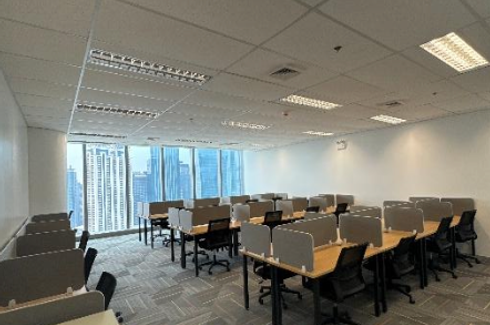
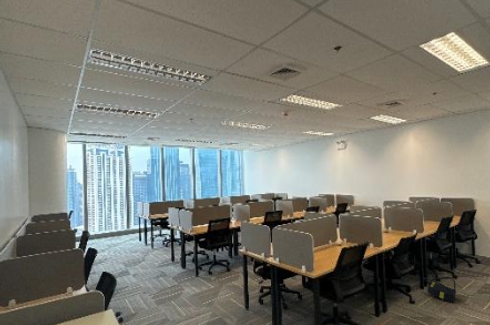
+ backpack [422,276,457,304]
